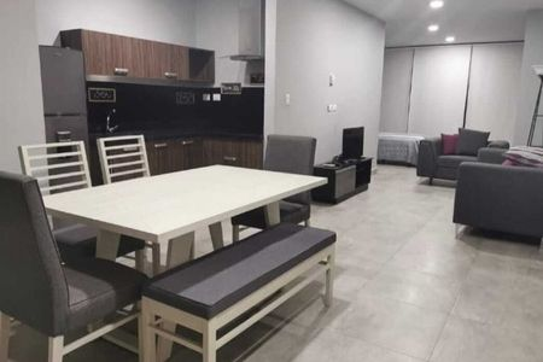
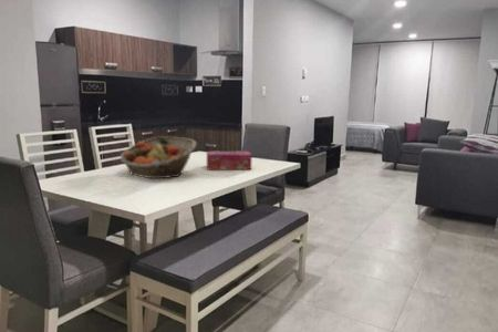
+ fruit basket [120,135,197,179]
+ tissue box [206,151,252,170]
